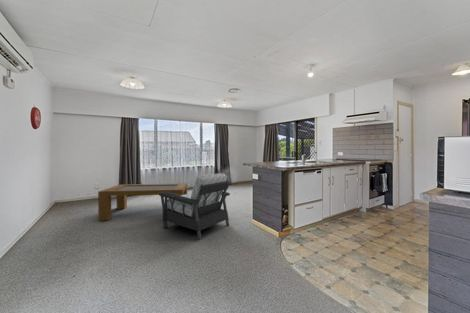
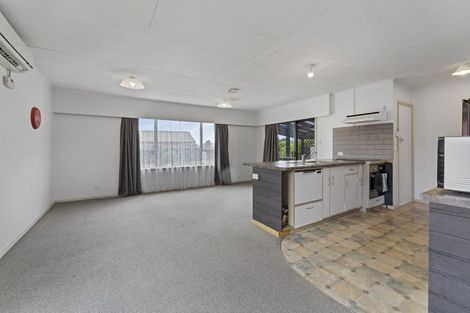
- armchair [158,172,231,240]
- coffee table [97,182,188,222]
